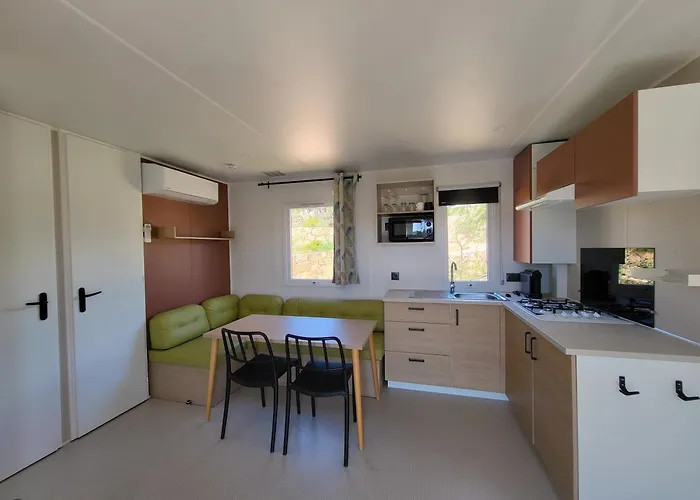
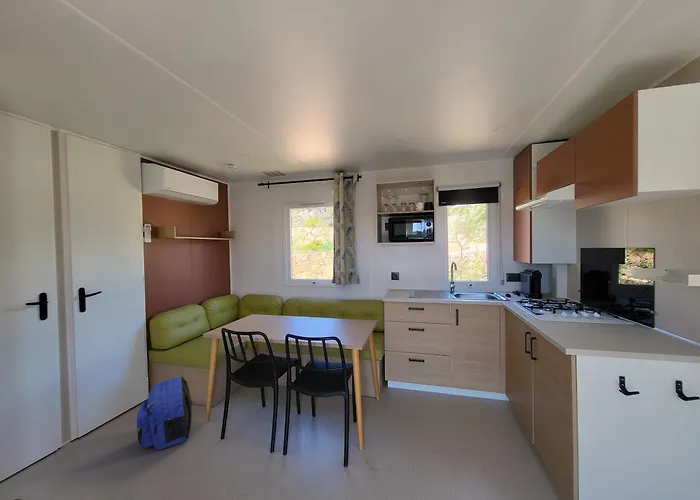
+ backpack [136,375,193,451]
